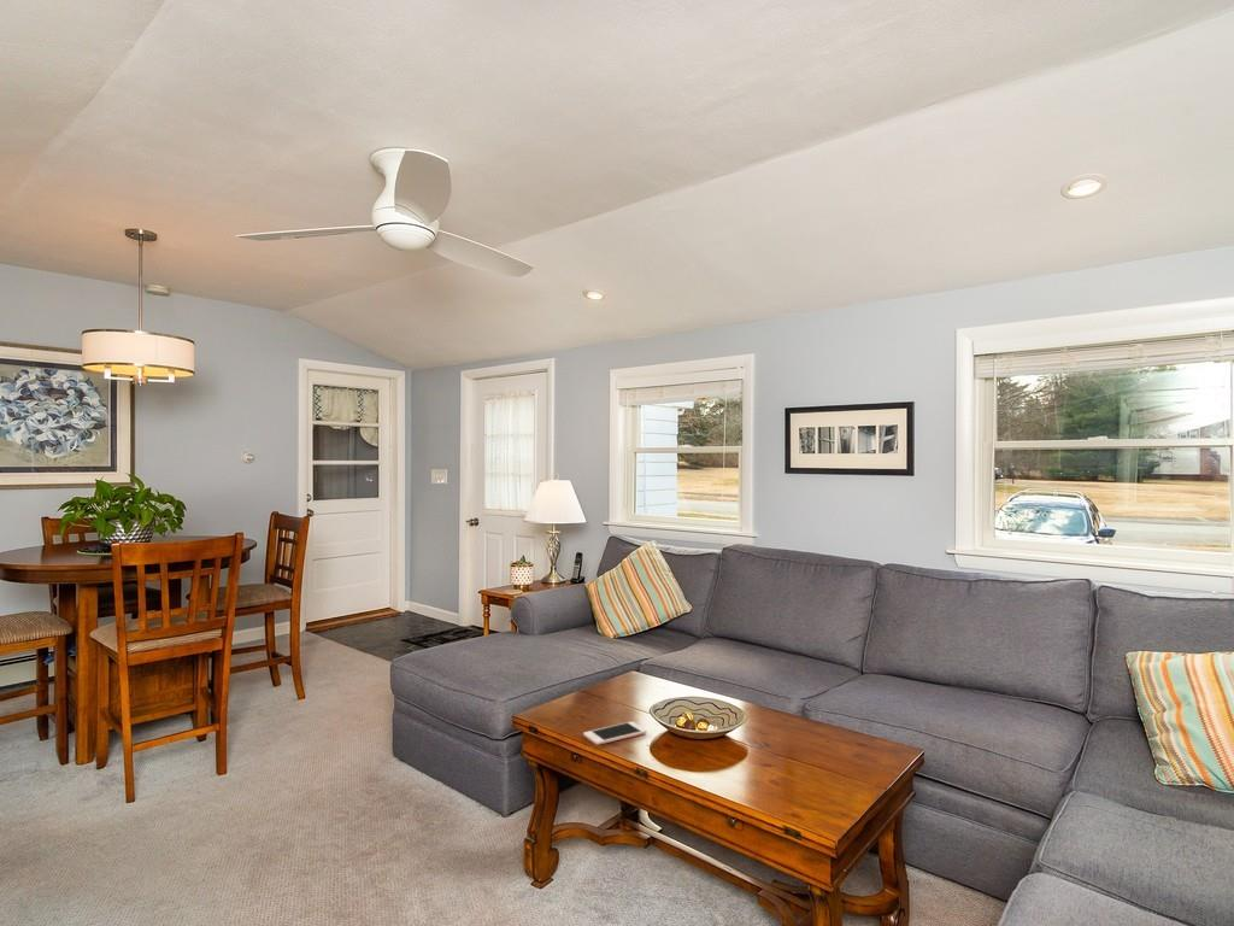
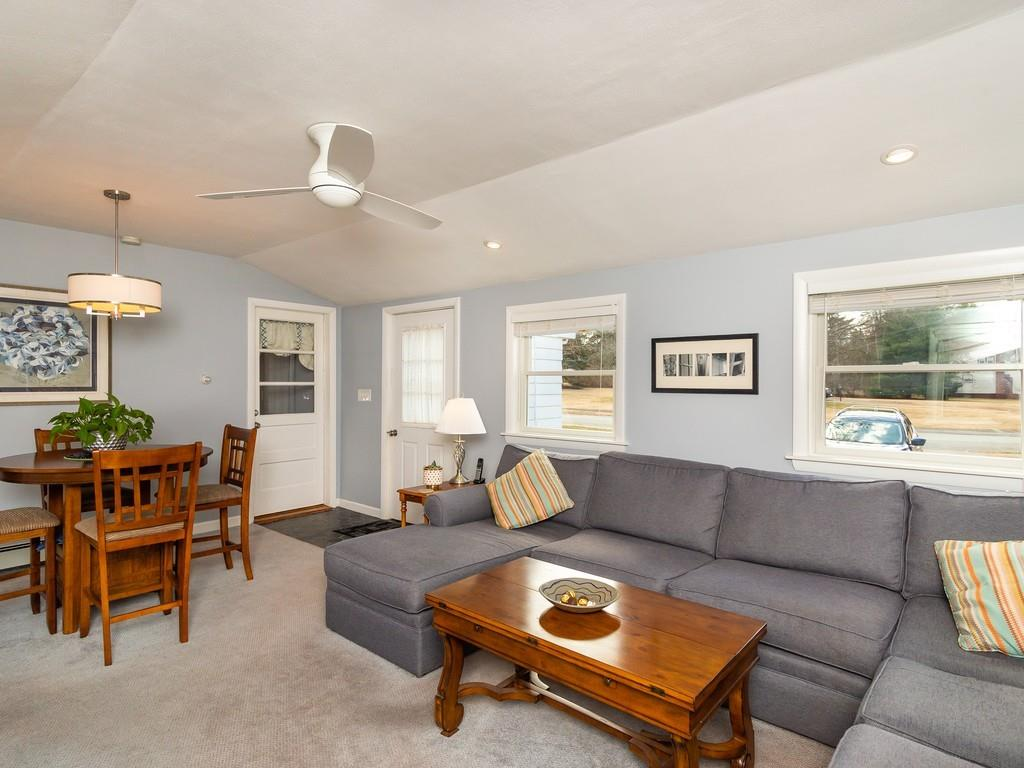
- cell phone [582,721,648,746]
